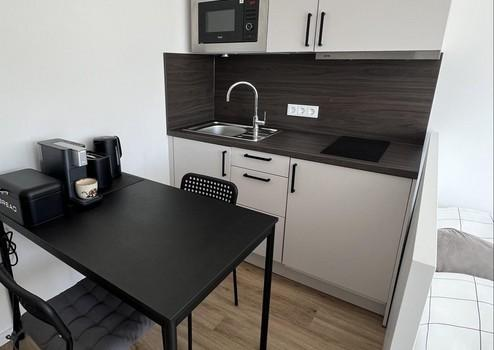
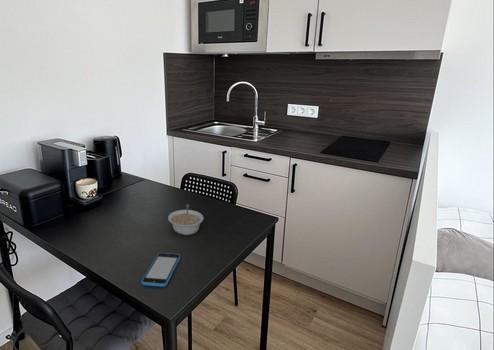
+ legume [167,203,205,236]
+ smartphone [141,252,181,288]
